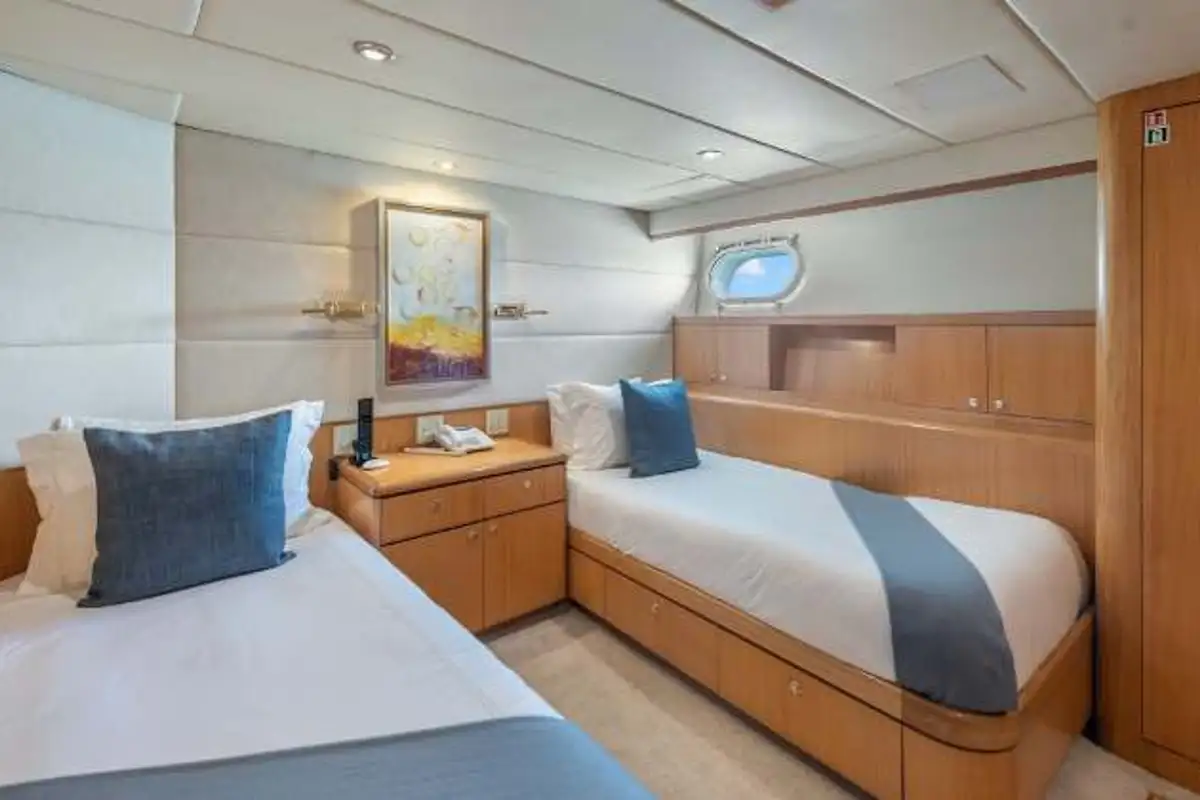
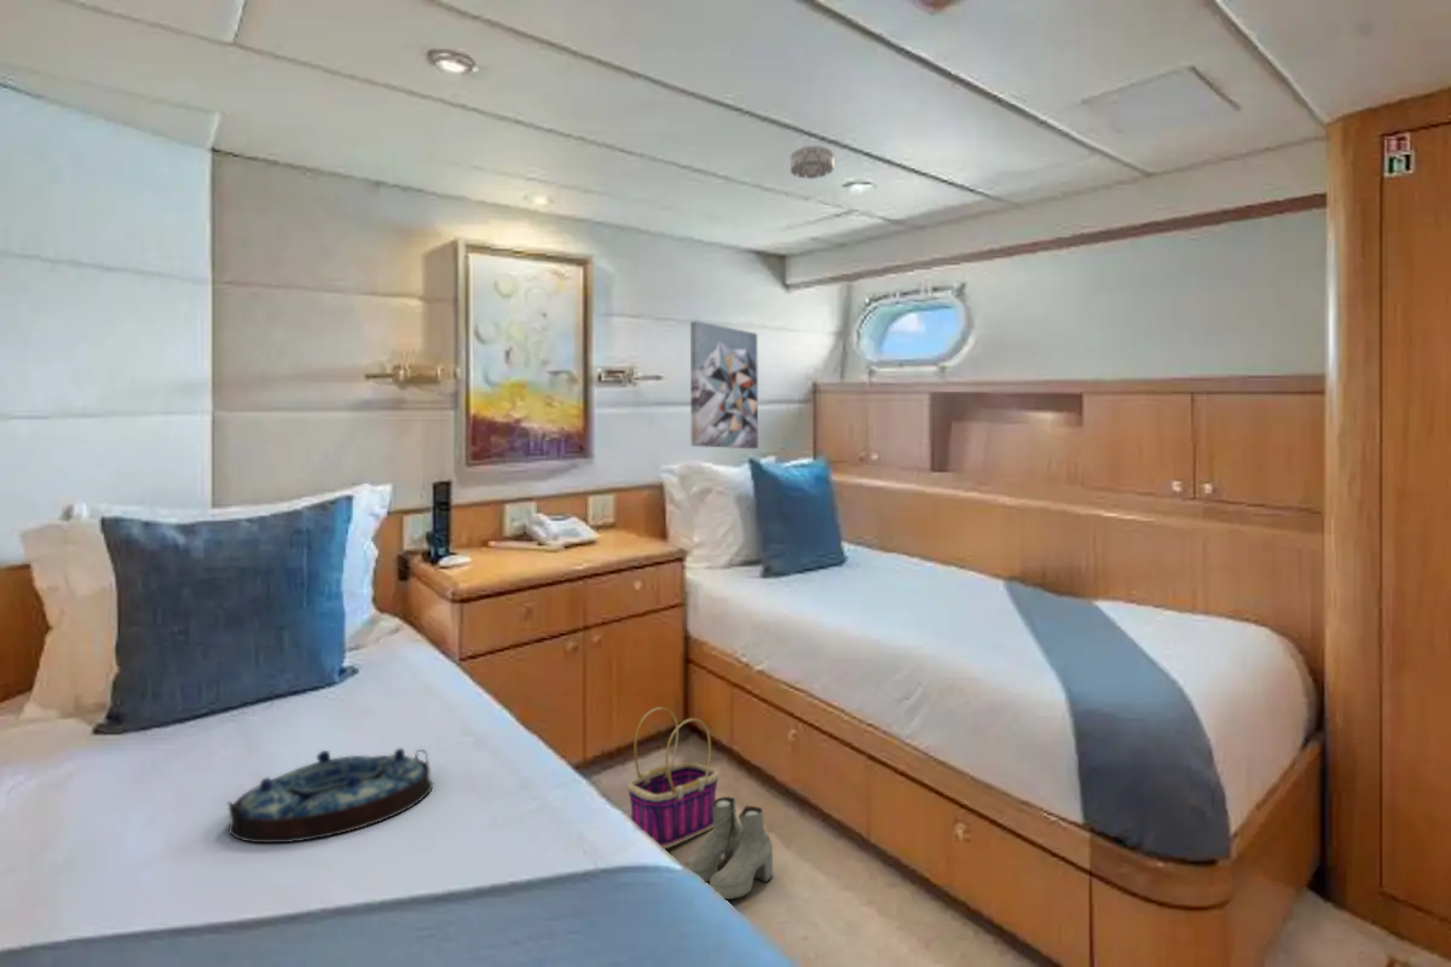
+ smoke detector [790,144,836,180]
+ wall art [689,320,759,450]
+ basket [626,706,719,850]
+ boots [681,795,774,901]
+ serving tray [226,747,434,844]
